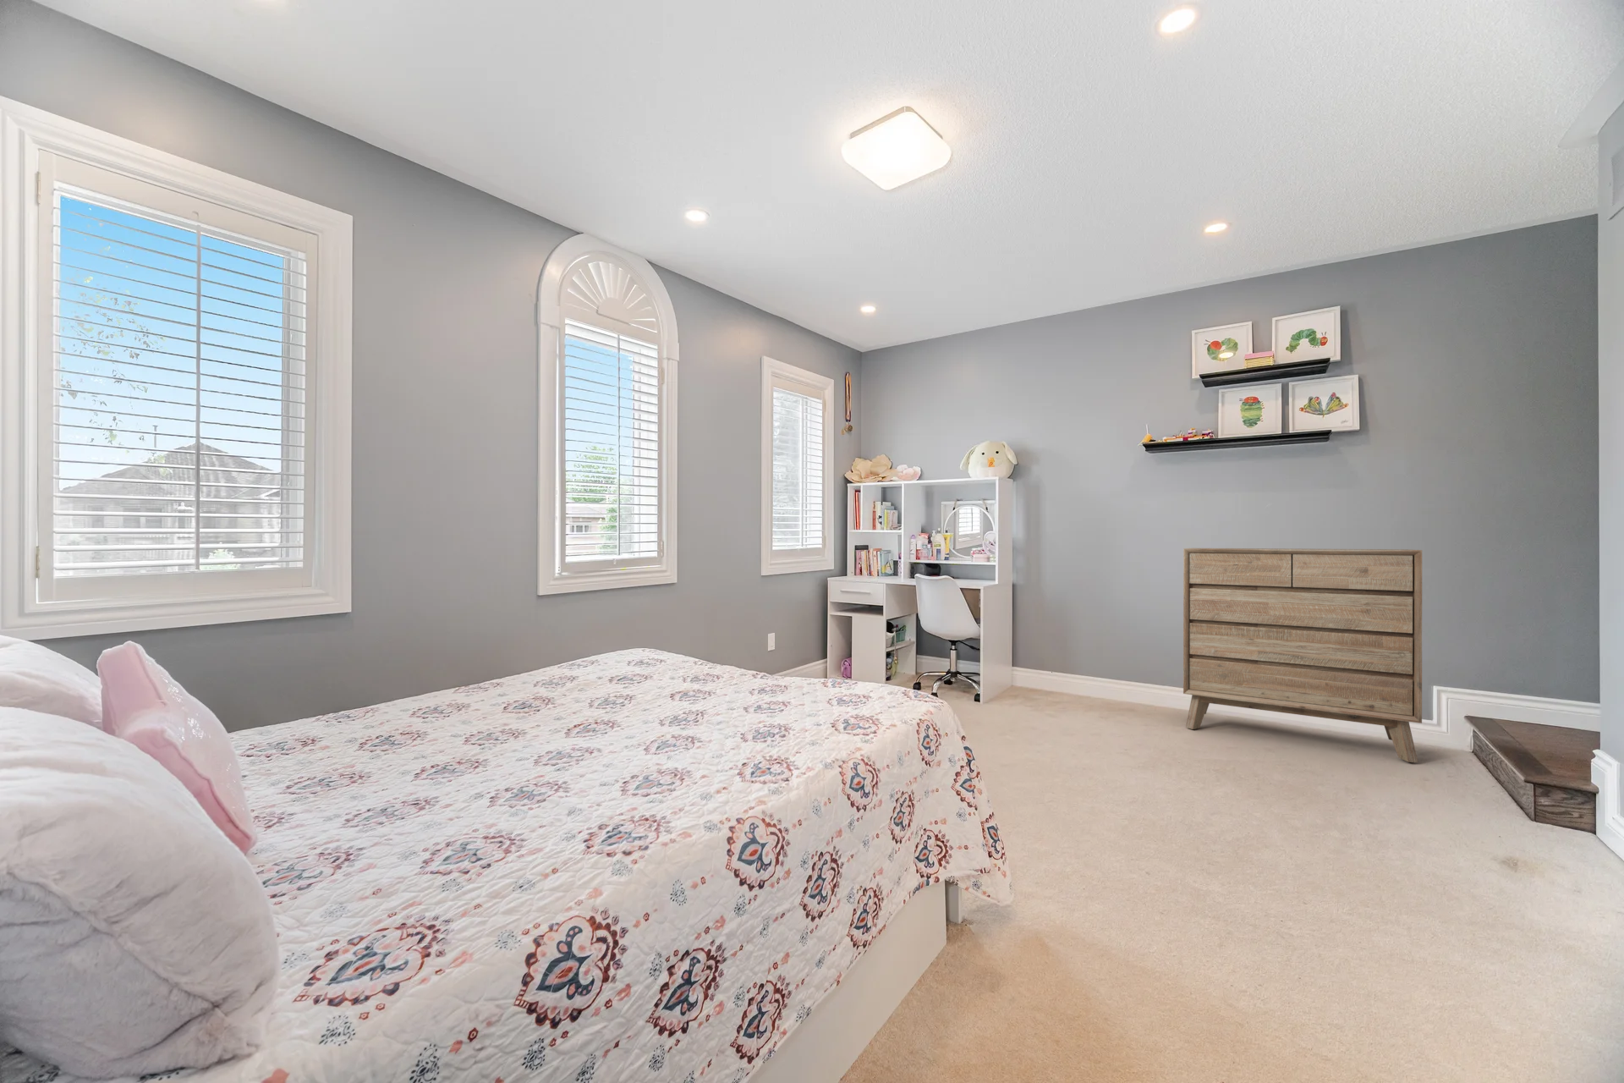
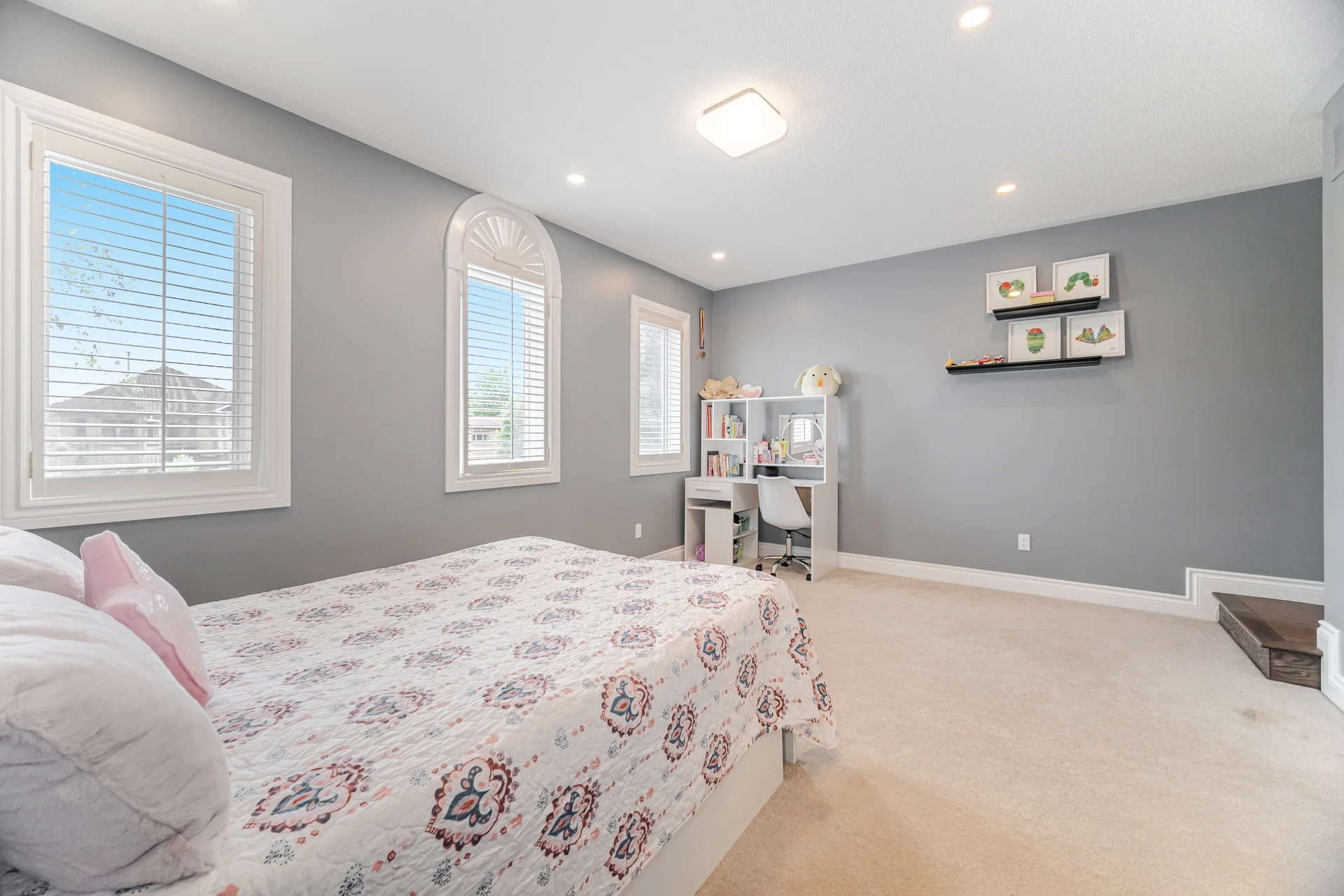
- dresser [1183,548,1422,763]
